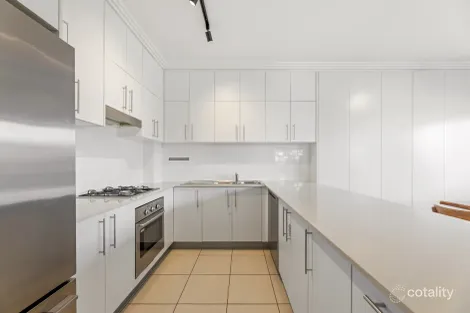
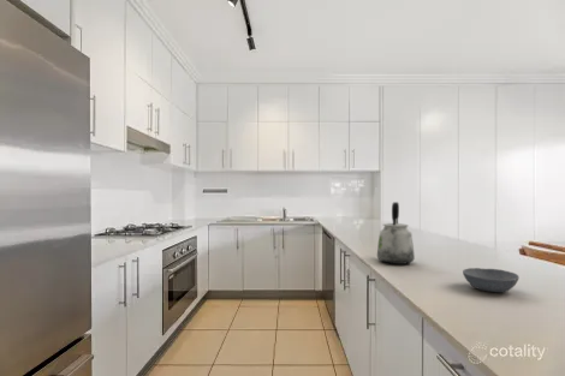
+ kettle [376,201,416,265]
+ bowl [462,267,521,293]
